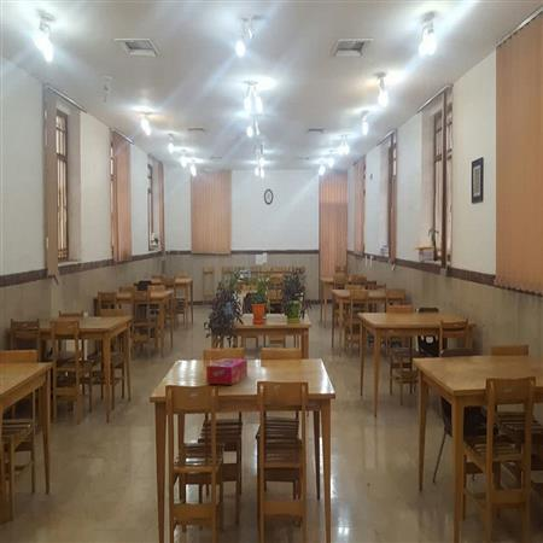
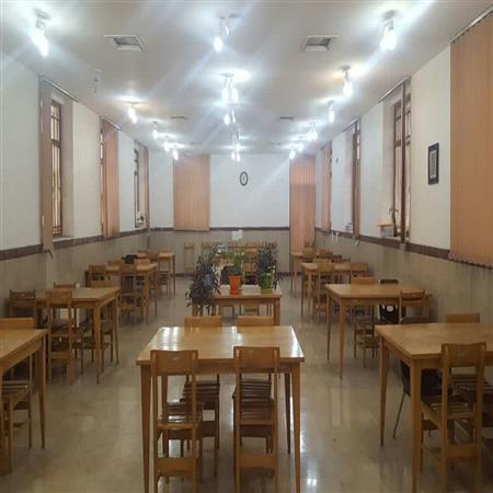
- tissue box [205,357,249,386]
